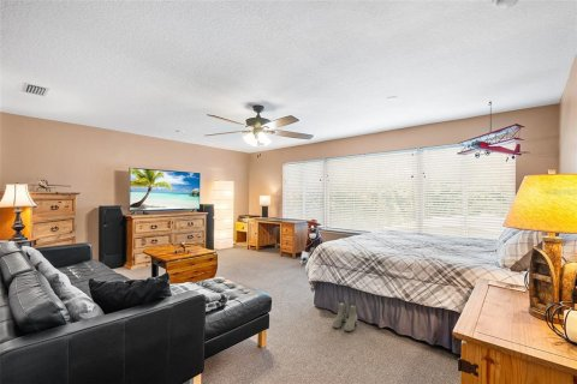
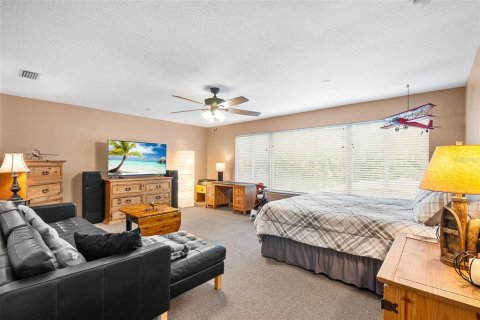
- boots [332,301,358,332]
